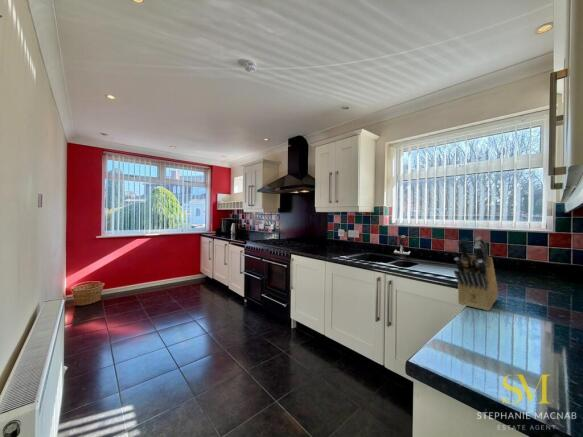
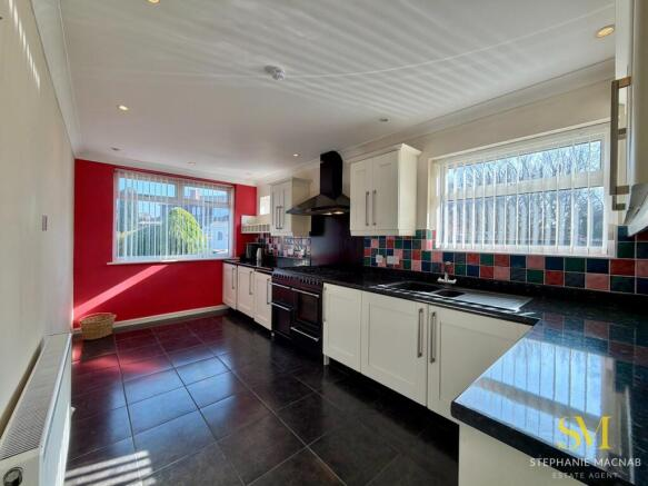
- knife block [453,236,499,312]
